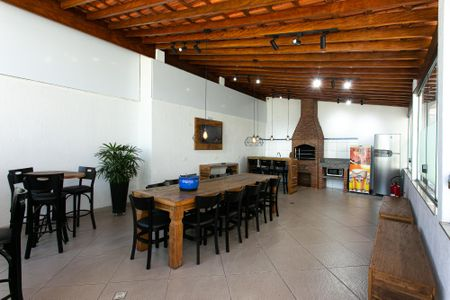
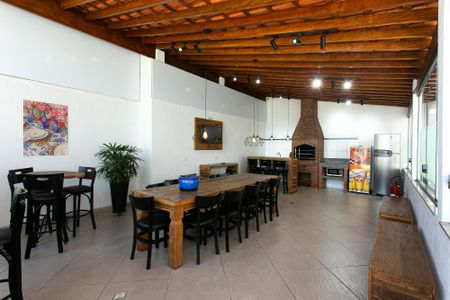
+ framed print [21,98,69,158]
